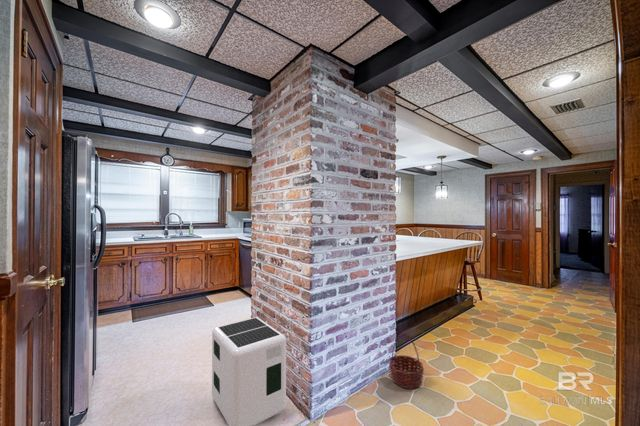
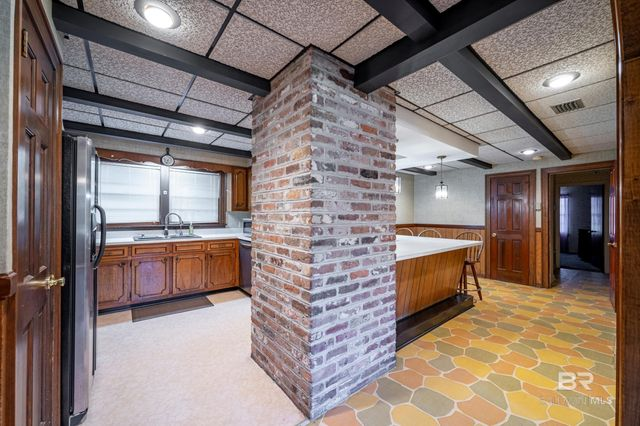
- basket [388,333,425,390]
- air purifier [211,316,287,426]
